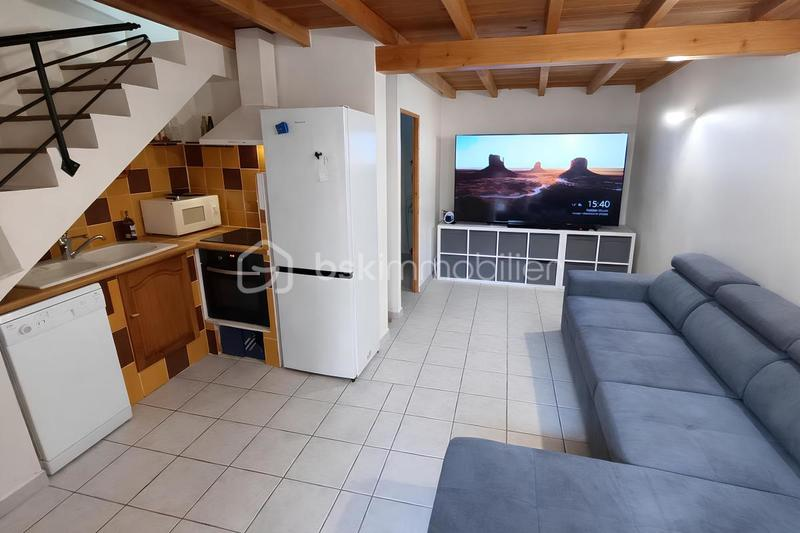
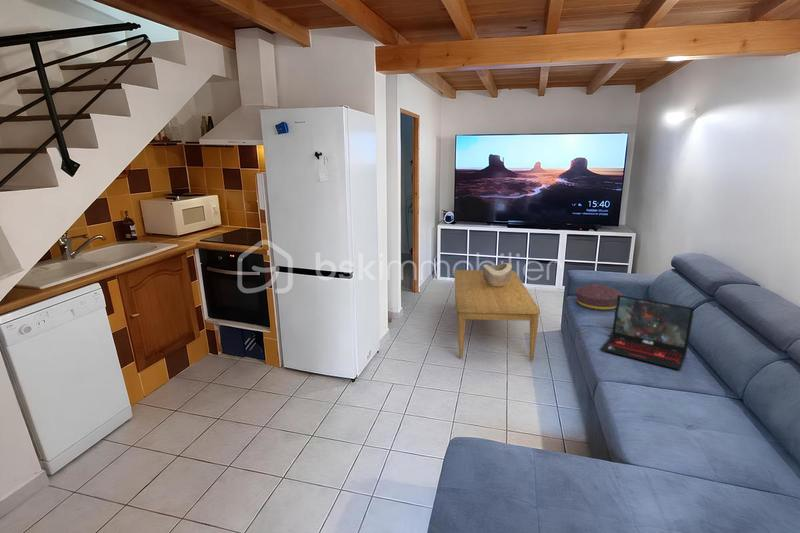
+ coffee table [453,269,541,361]
+ decorative bowl [482,262,513,287]
+ cushion [574,283,624,312]
+ laptop [599,295,695,371]
